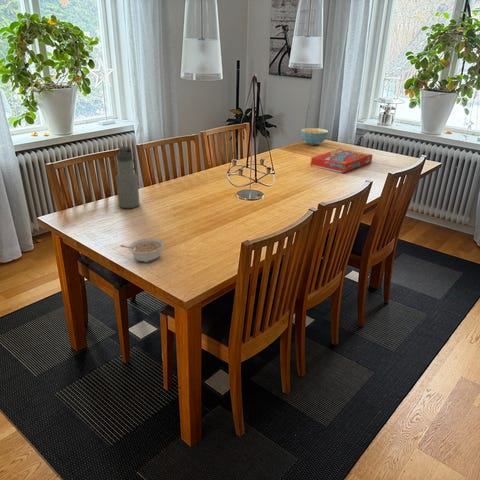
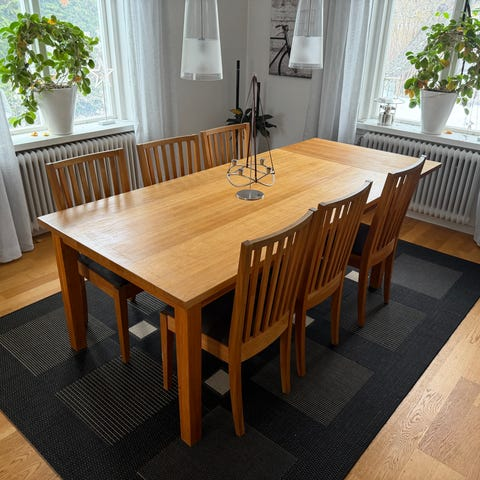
- cereal bowl [300,127,329,146]
- snack box [310,148,373,174]
- water bottle [115,145,141,209]
- legume [119,237,166,263]
